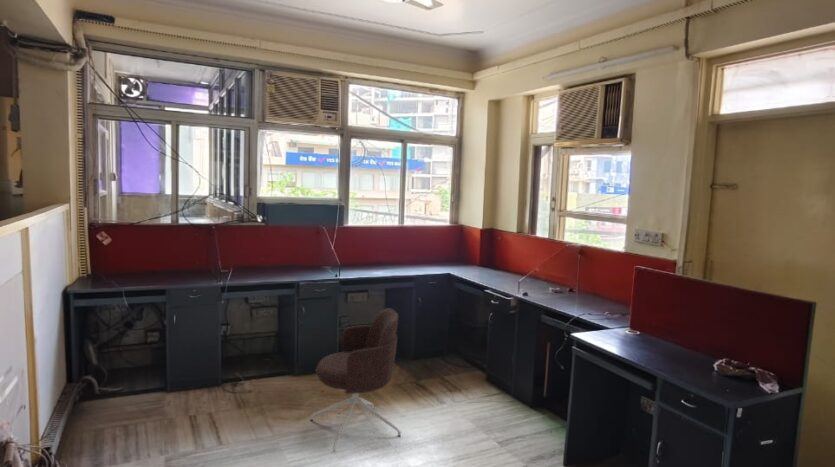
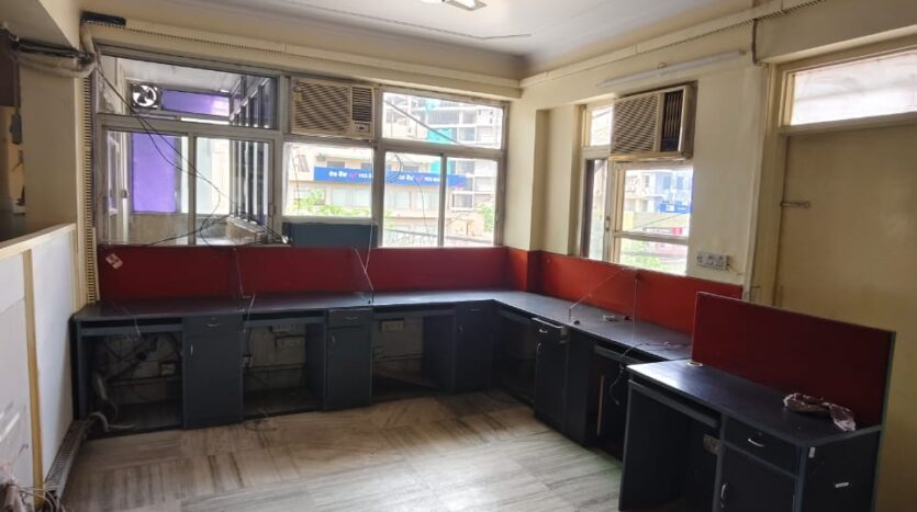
- office chair [309,307,402,453]
